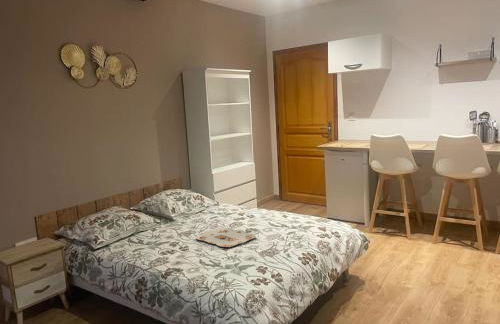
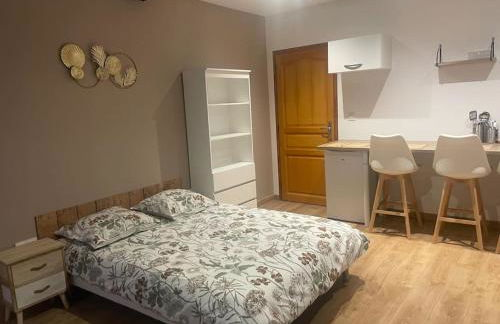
- serving tray [195,227,257,248]
